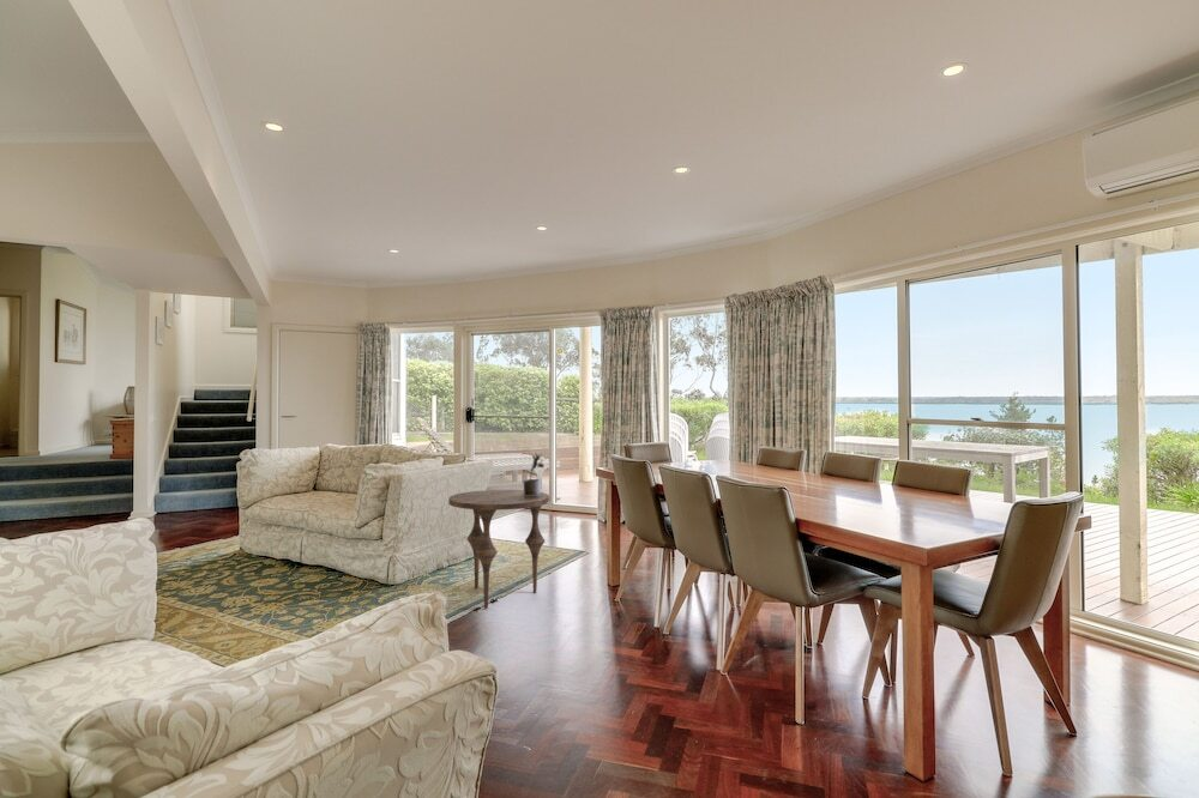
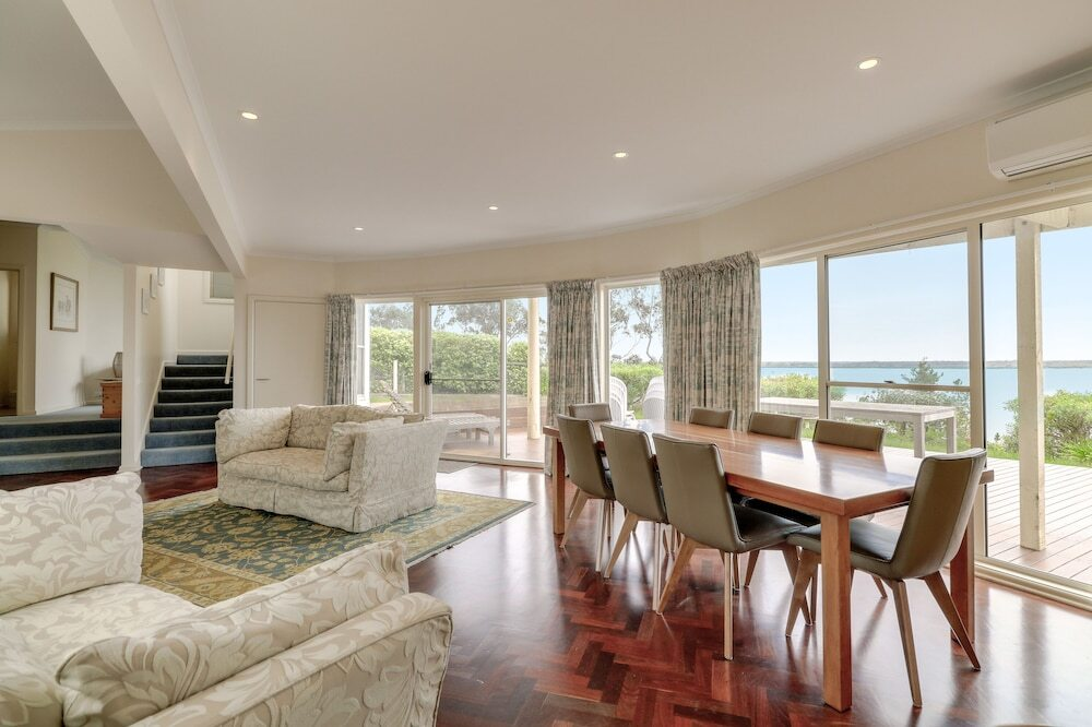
- potted plant [523,452,546,496]
- side table [447,489,550,610]
